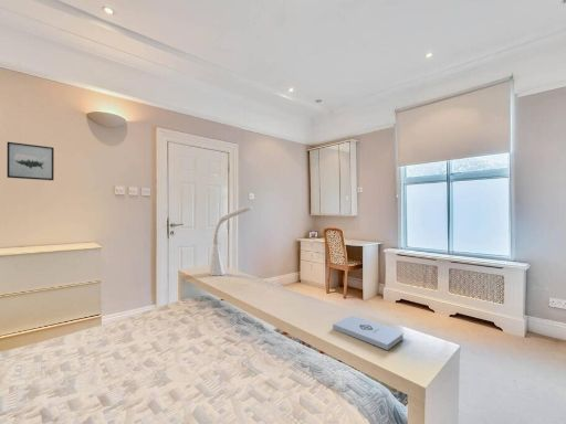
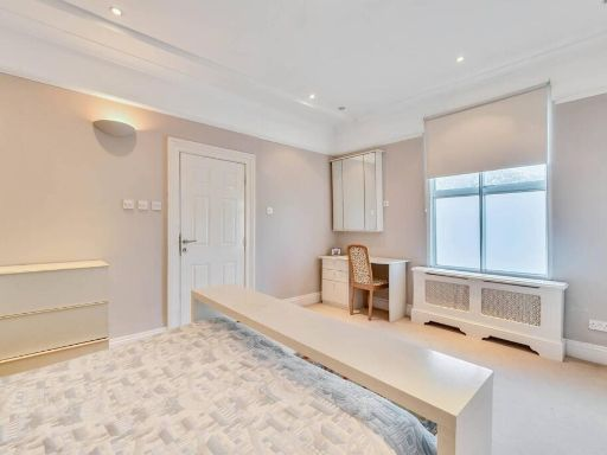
- wall art [6,141,55,181]
- notepad [332,315,405,351]
- desk lamp [208,205,253,277]
